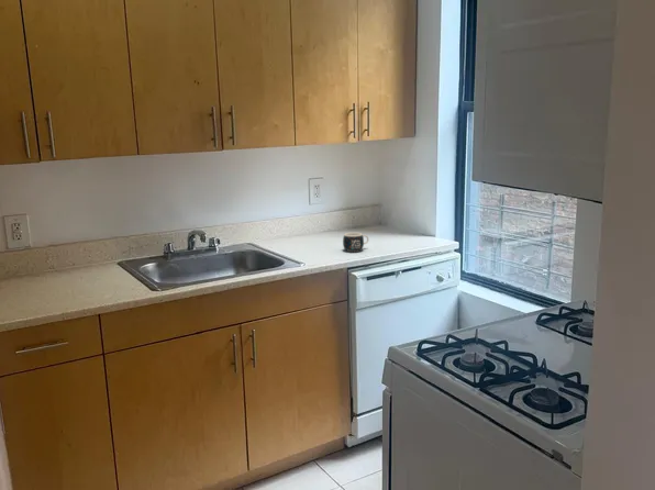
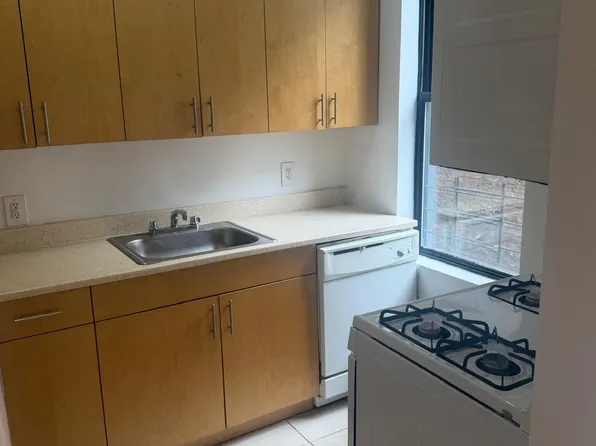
- mug [342,232,369,253]
